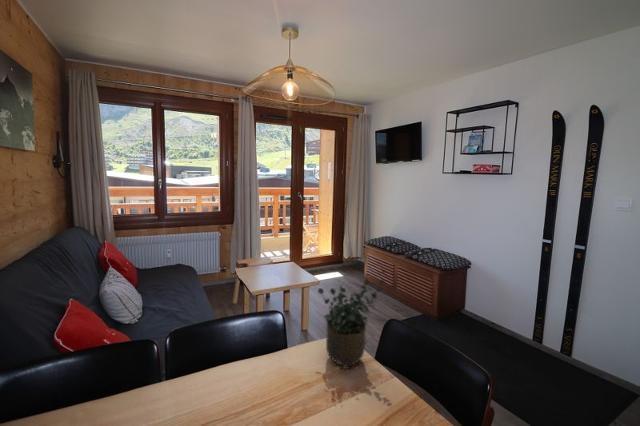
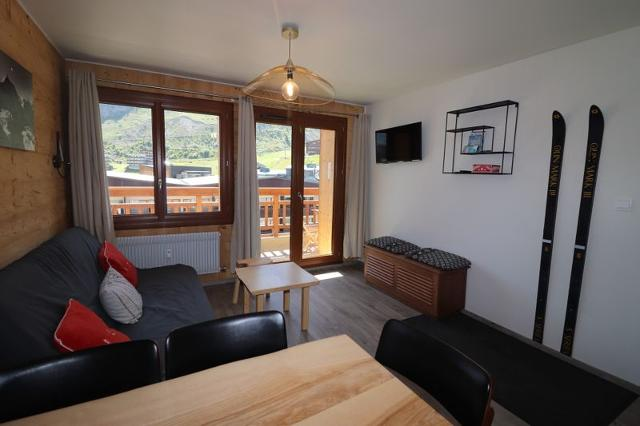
- potted plant [317,268,388,368]
